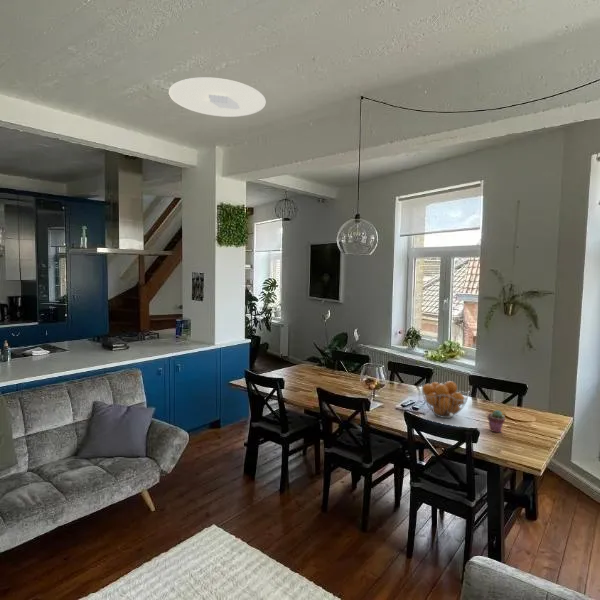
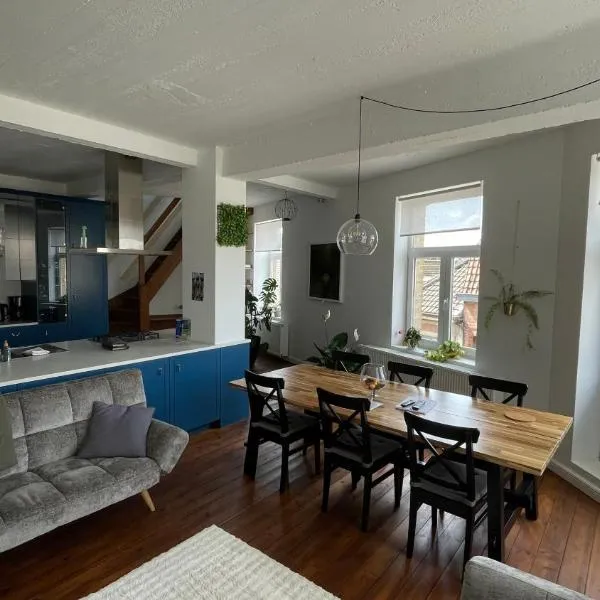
- fruit basket [420,380,470,419]
- ceiling light [168,76,267,118]
- potted succulent [487,409,506,434]
